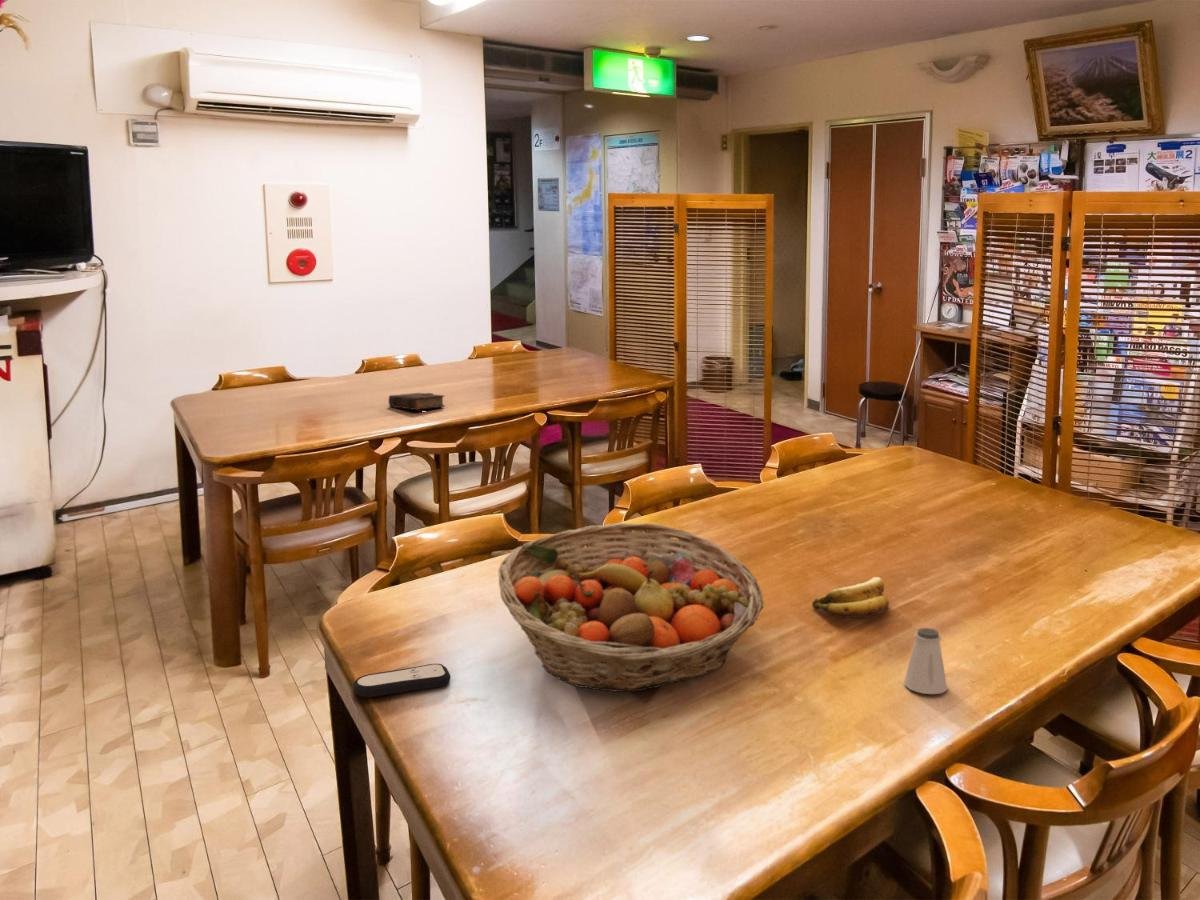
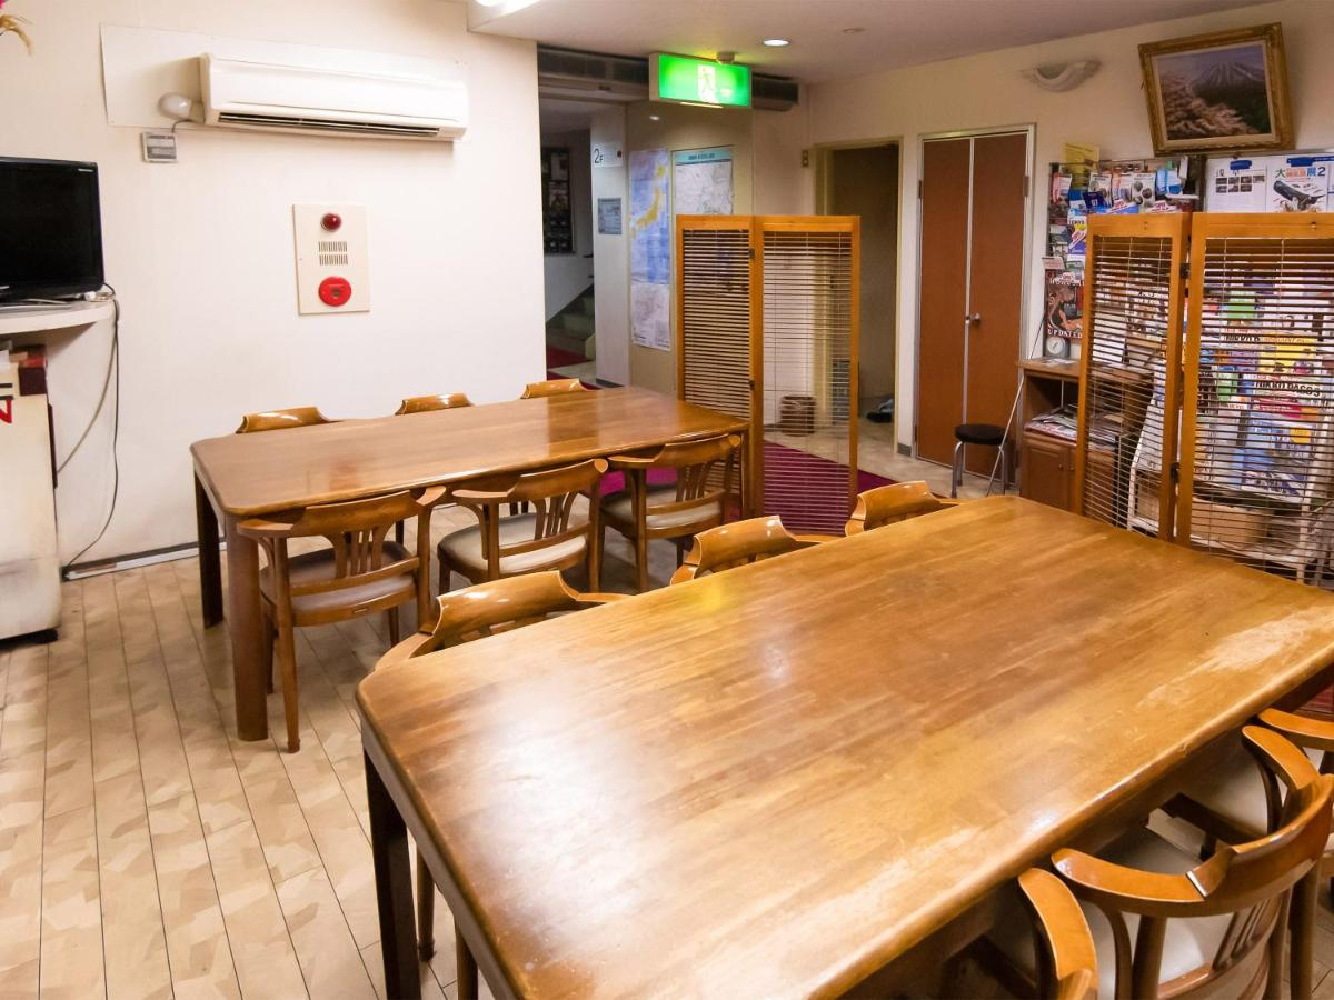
- fruit basket [497,522,765,693]
- remote control [352,663,452,698]
- banana [811,576,890,620]
- saltshaker [903,627,948,695]
- book [387,392,446,412]
